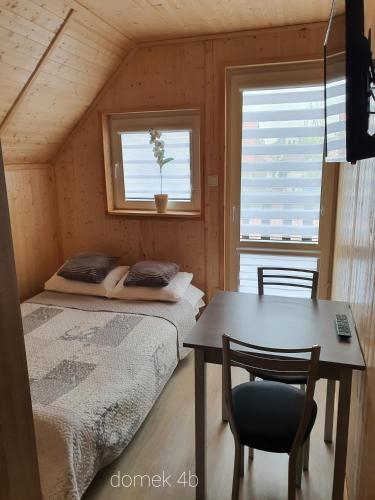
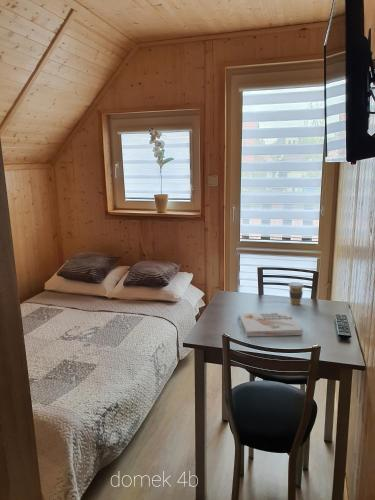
+ book [238,311,304,338]
+ coffee cup [287,281,305,306]
